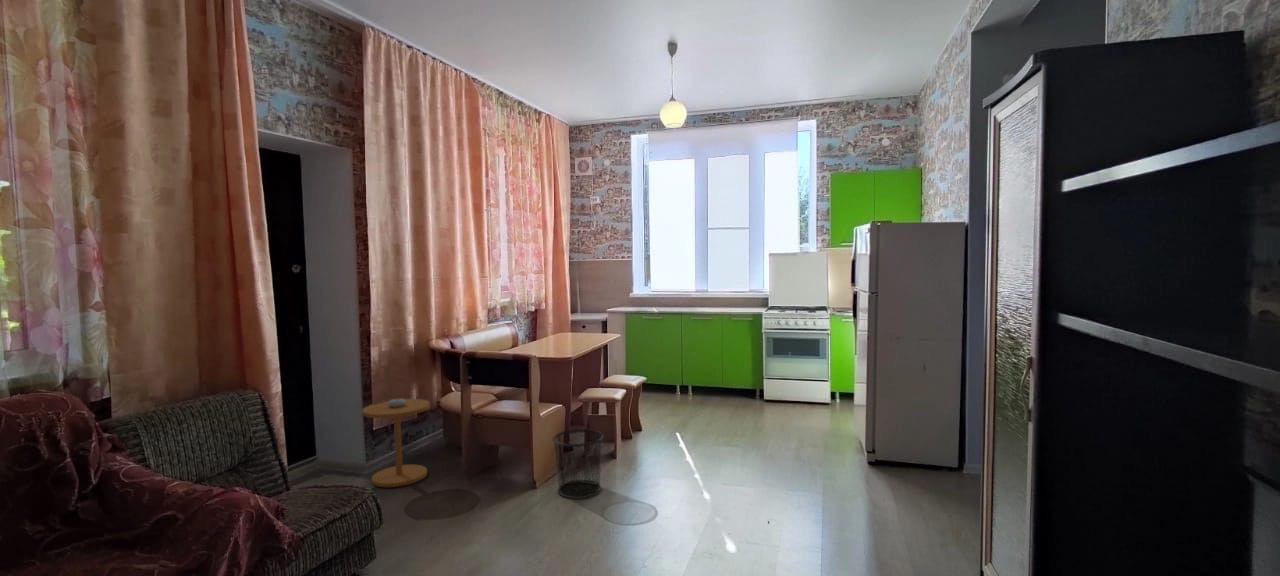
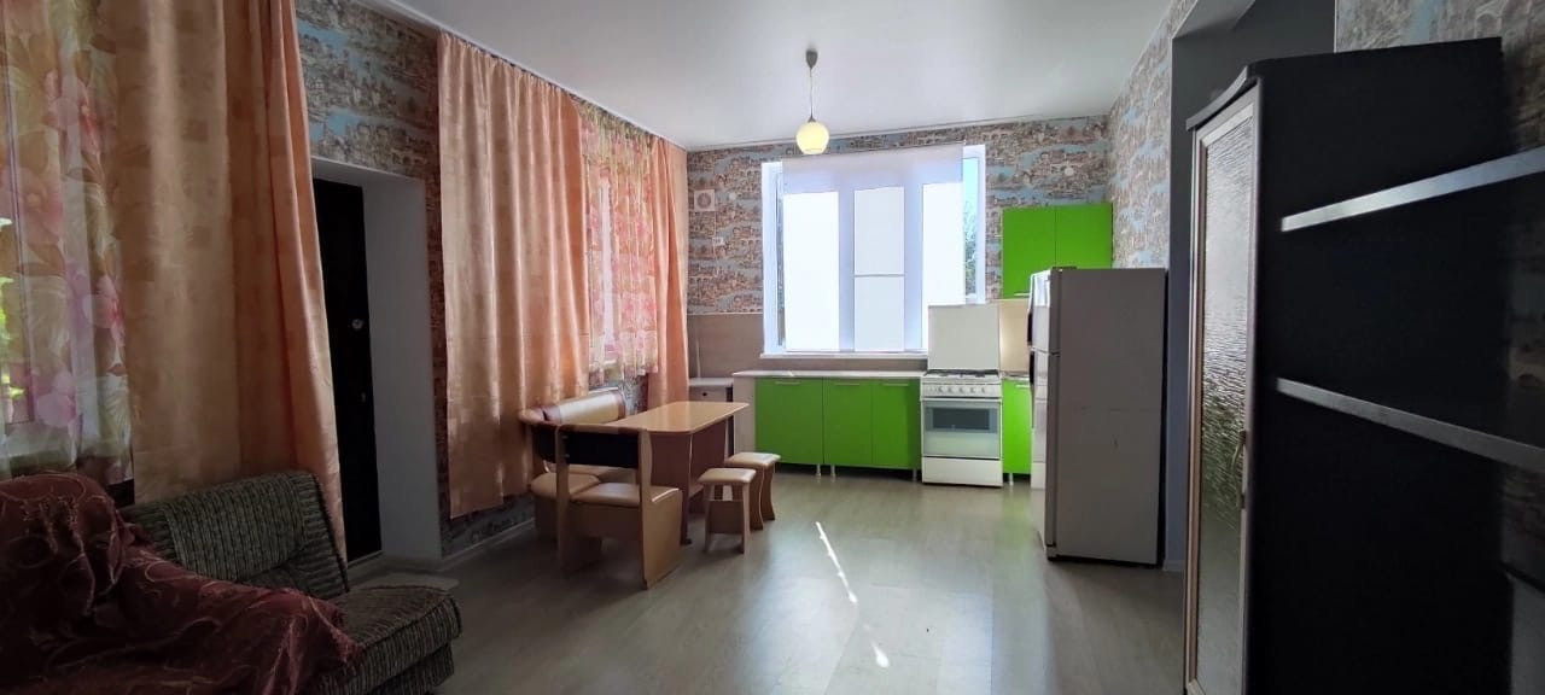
- waste bin [551,428,605,500]
- side table [361,398,431,488]
